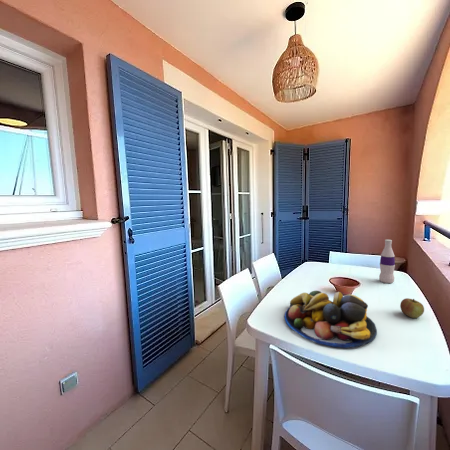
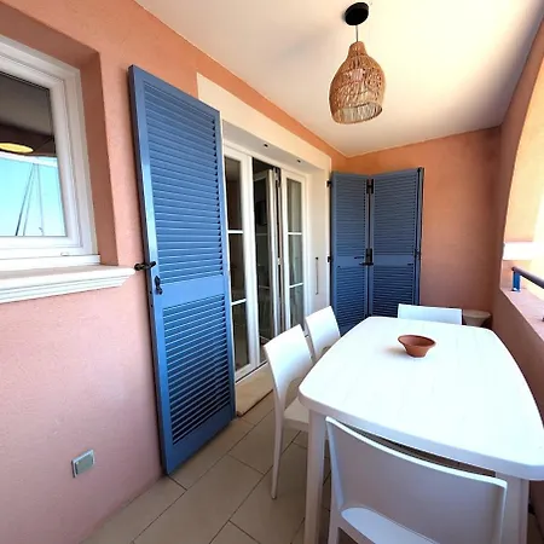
- bottle [378,239,396,284]
- apple [399,297,425,319]
- fruit bowl [284,290,378,349]
